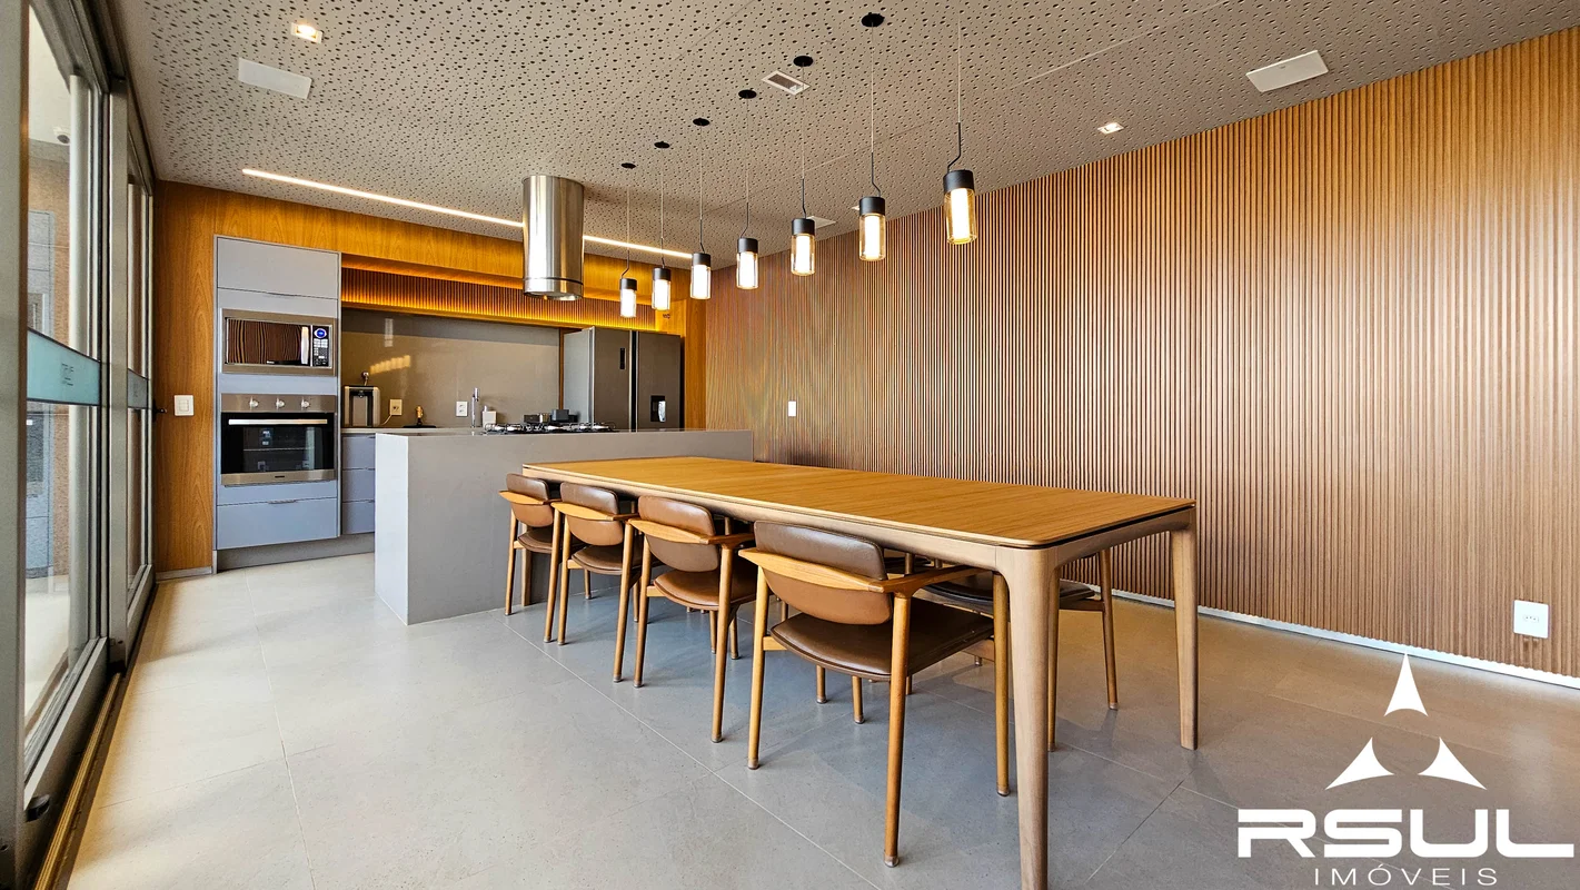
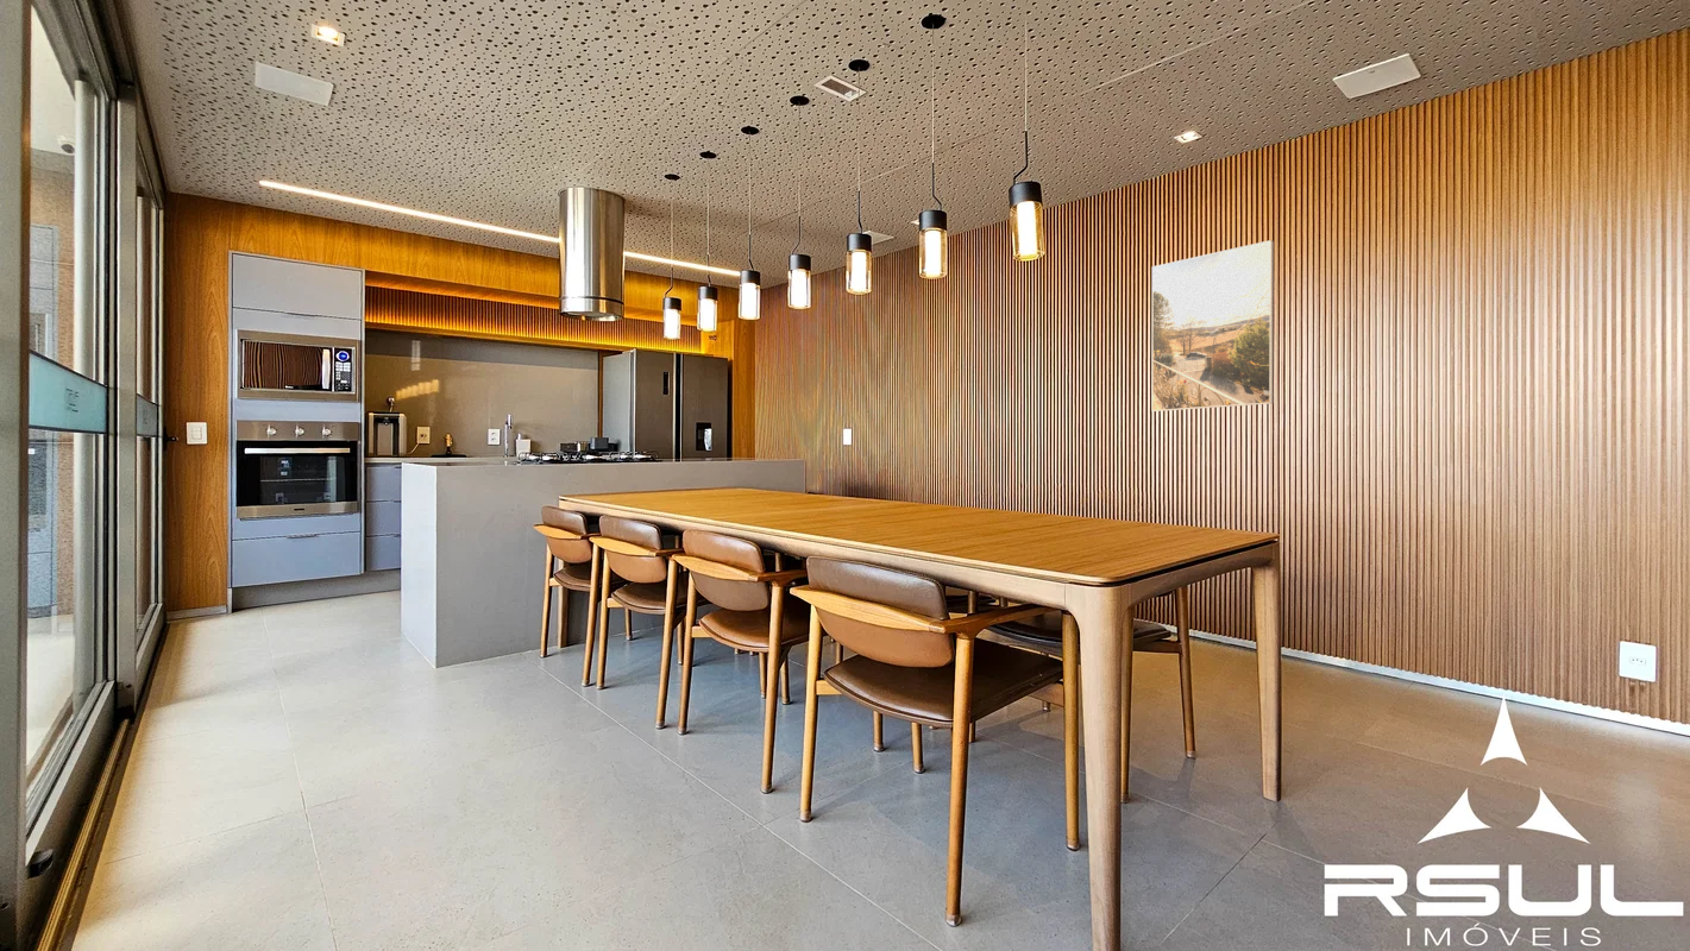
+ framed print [1151,239,1275,412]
